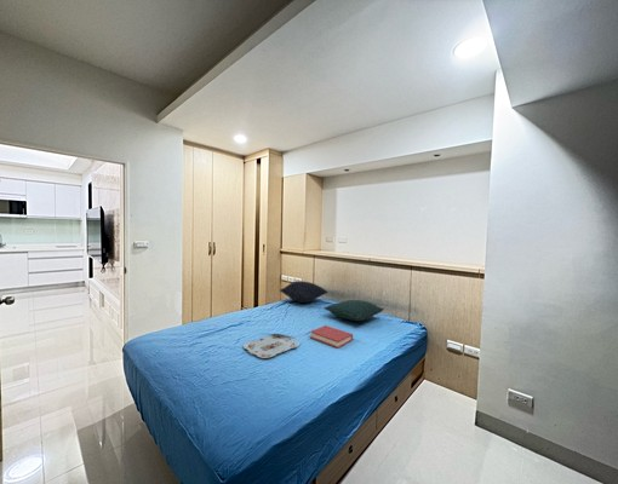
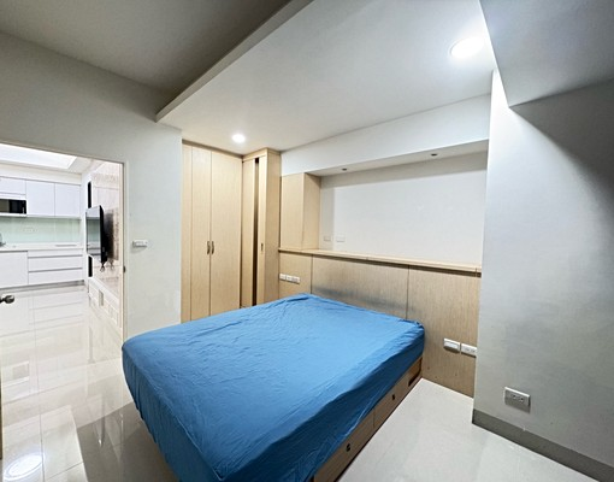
- serving tray [242,333,301,359]
- pillow [324,299,385,322]
- hardback book [309,324,354,350]
- pillow [279,280,328,304]
